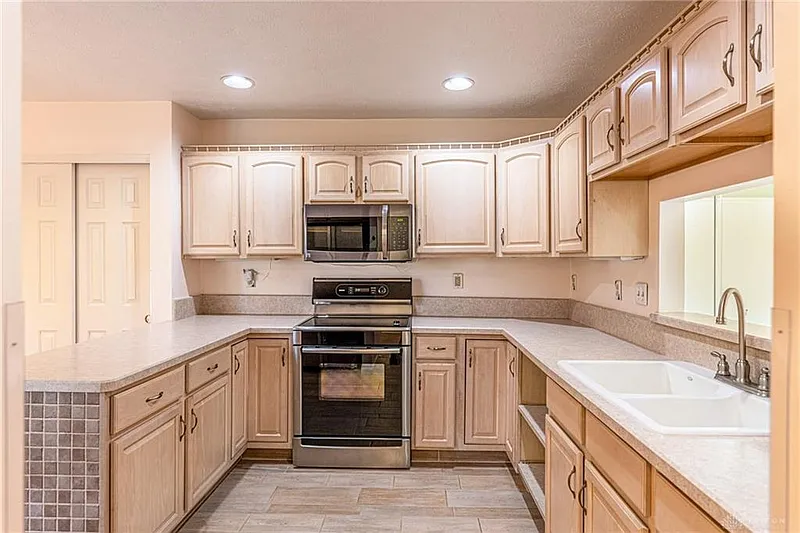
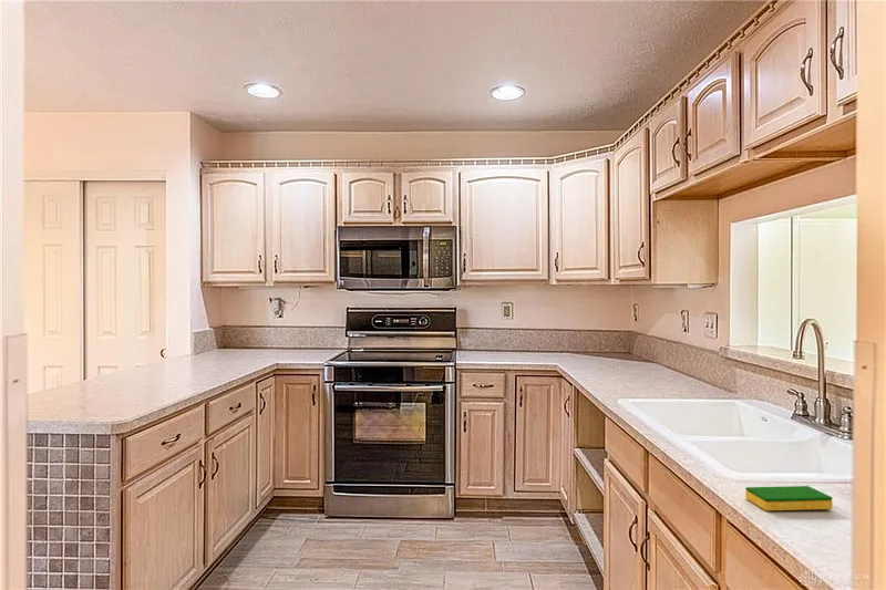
+ dish sponge [744,485,834,511]
